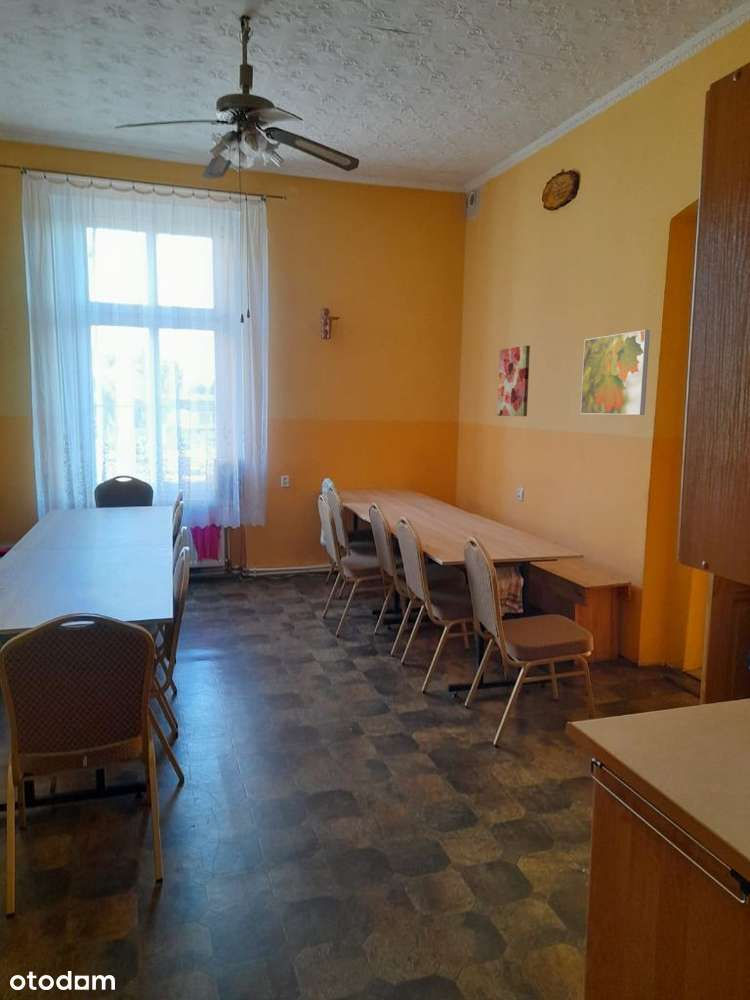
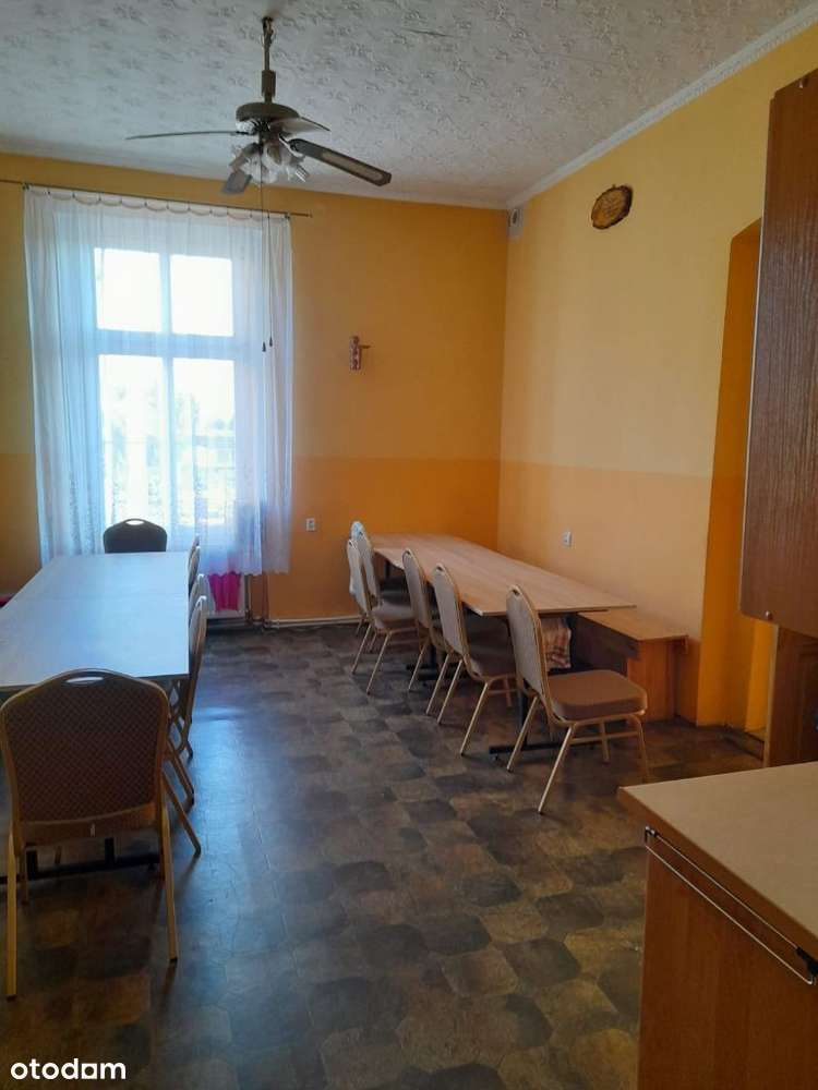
- wall art [496,345,531,417]
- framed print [580,329,651,416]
